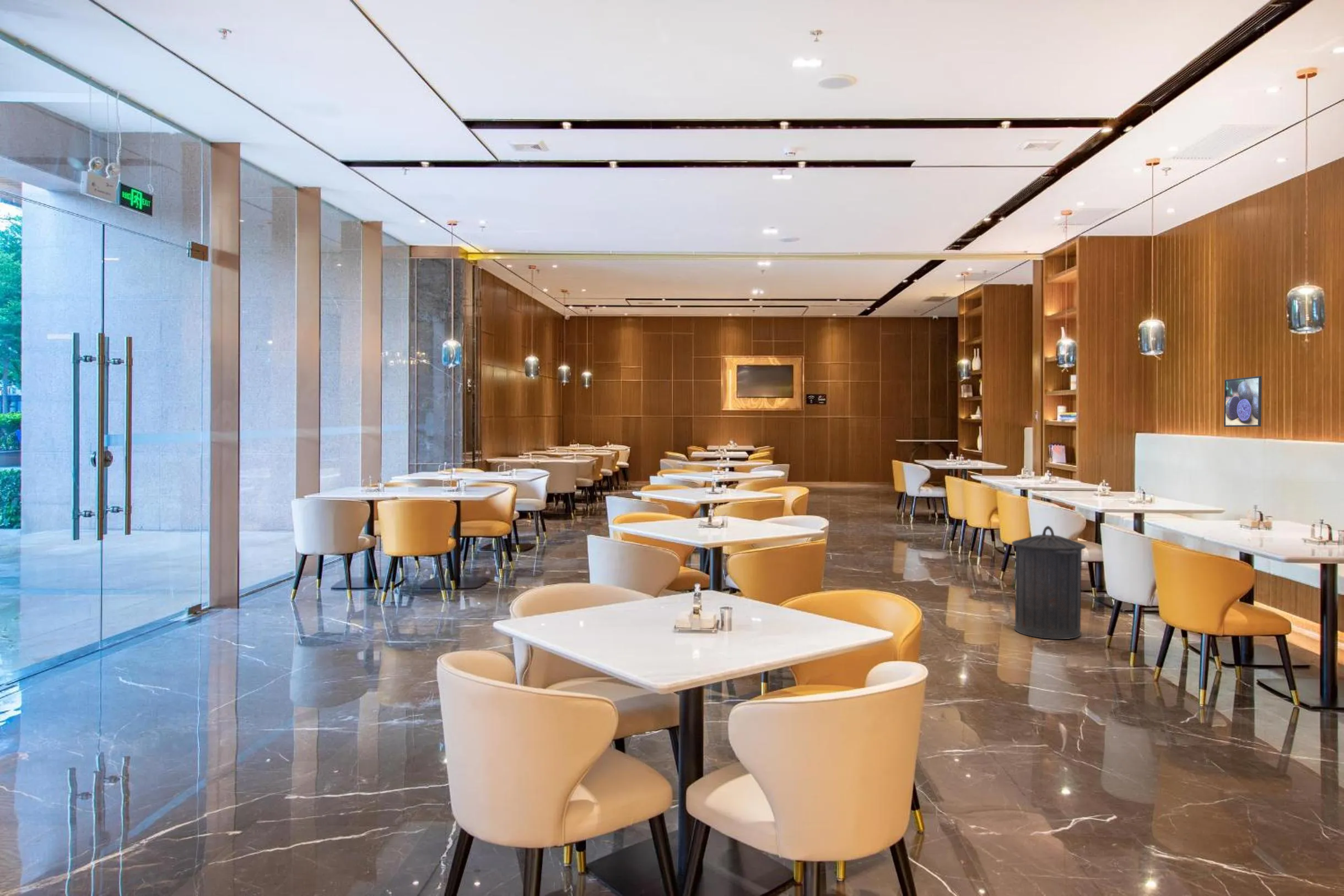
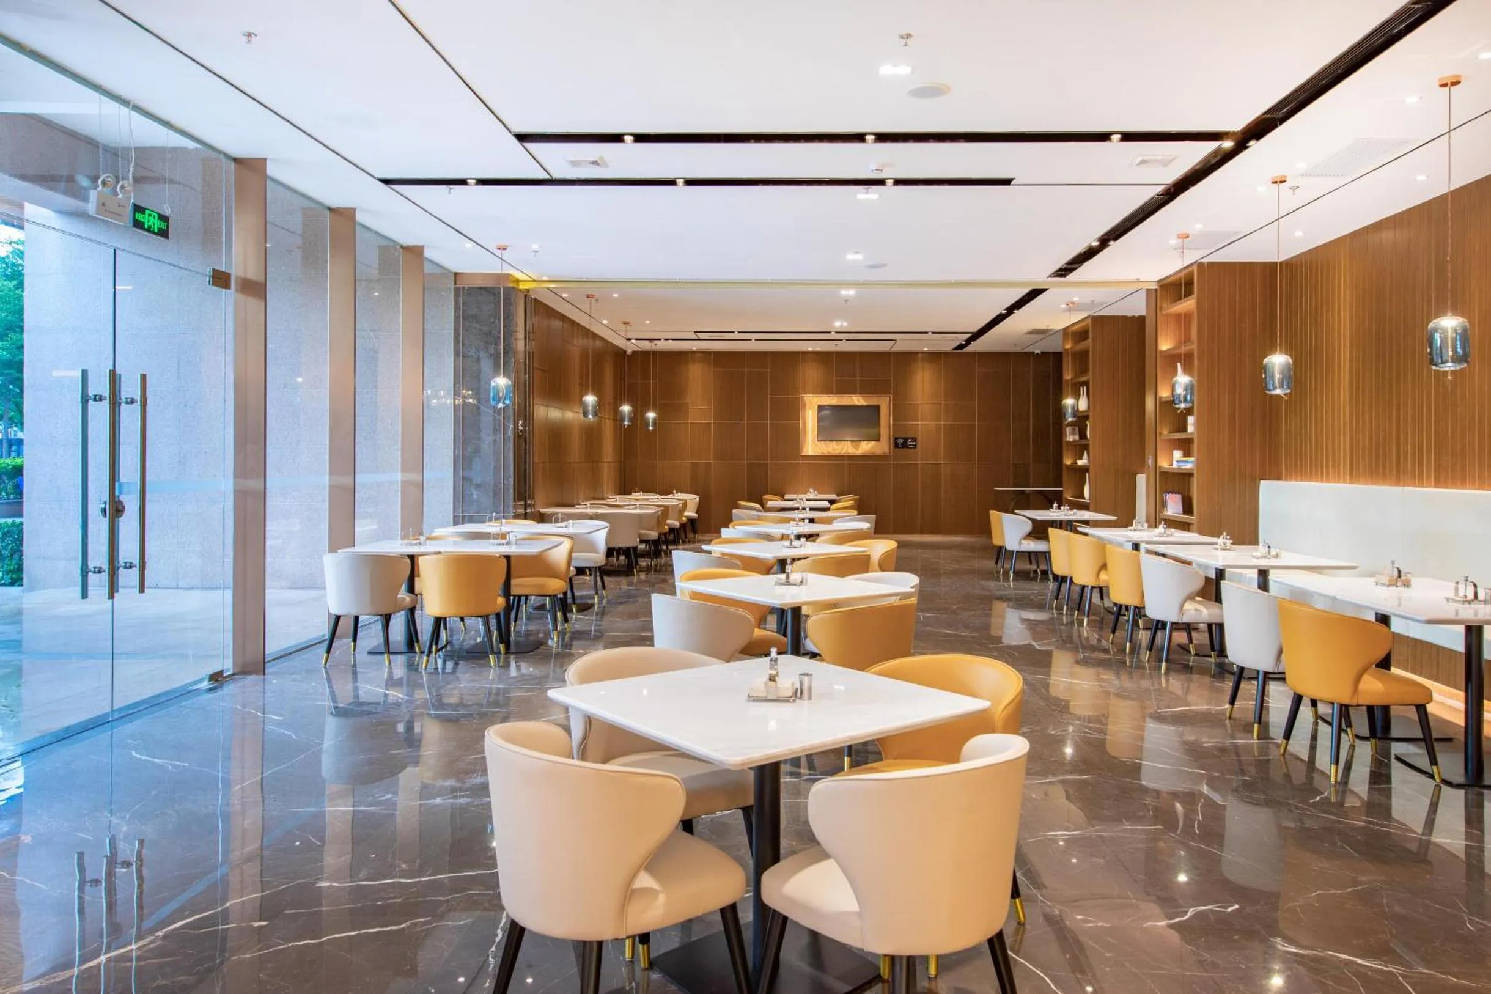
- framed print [1223,375,1262,428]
- trash can [1011,525,1087,640]
